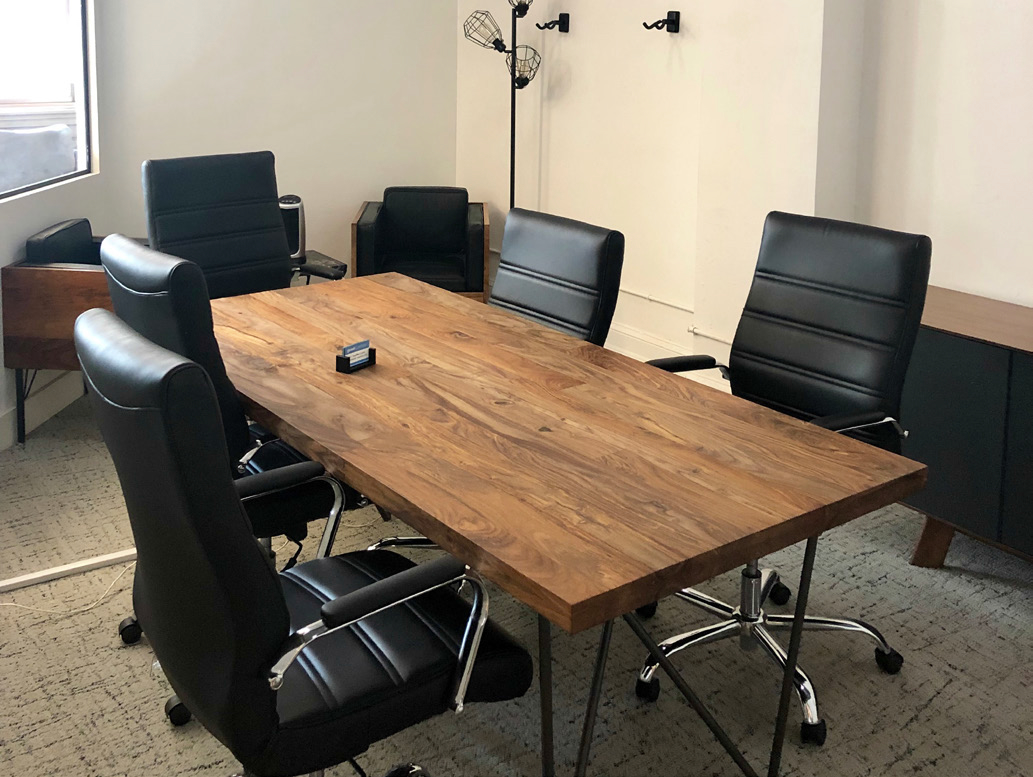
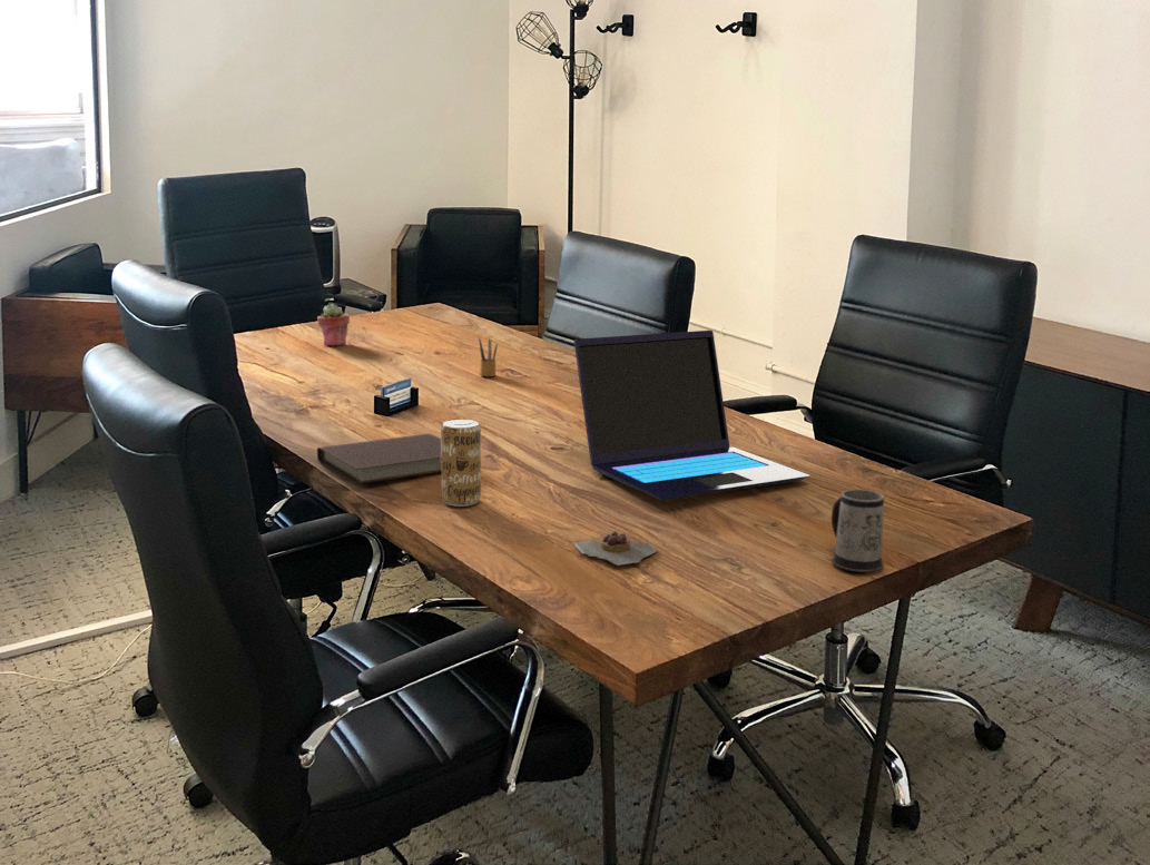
+ notebook [316,433,442,485]
+ beverage can [440,419,482,508]
+ raspberry tart [572,530,658,567]
+ mug [830,488,885,573]
+ potted succulent [316,303,351,347]
+ pencil box [478,336,499,377]
+ laptop [573,330,810,502]
